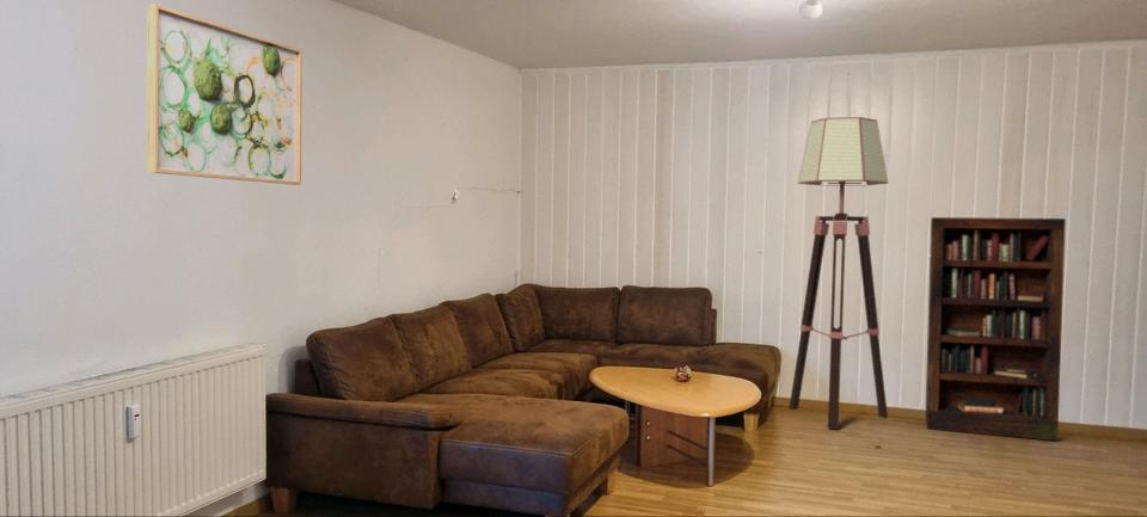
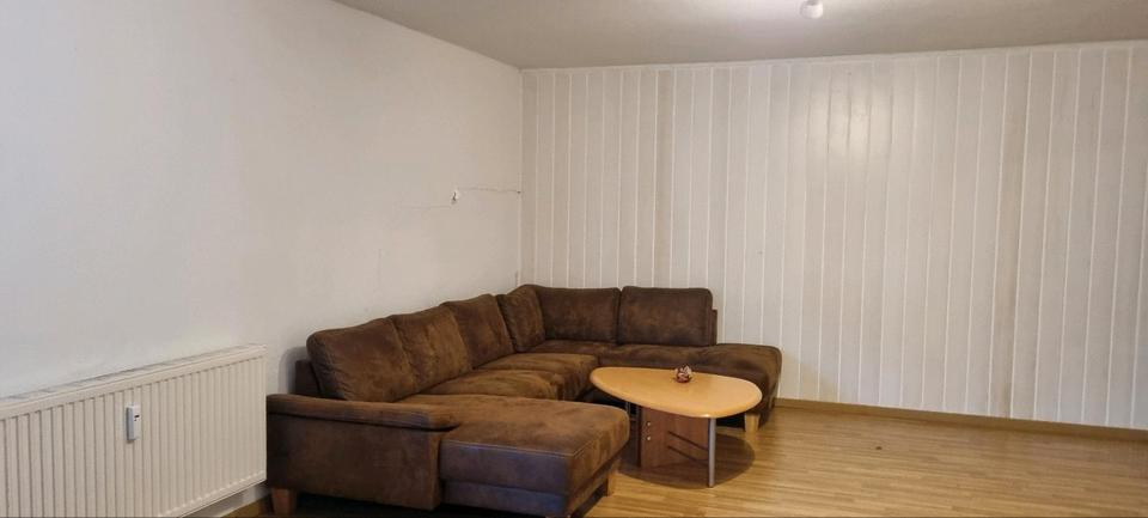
- floor lamp [789,116,889,430]
- bookcase [924,216,1067,442]
- wall art [146,4,303,186]
